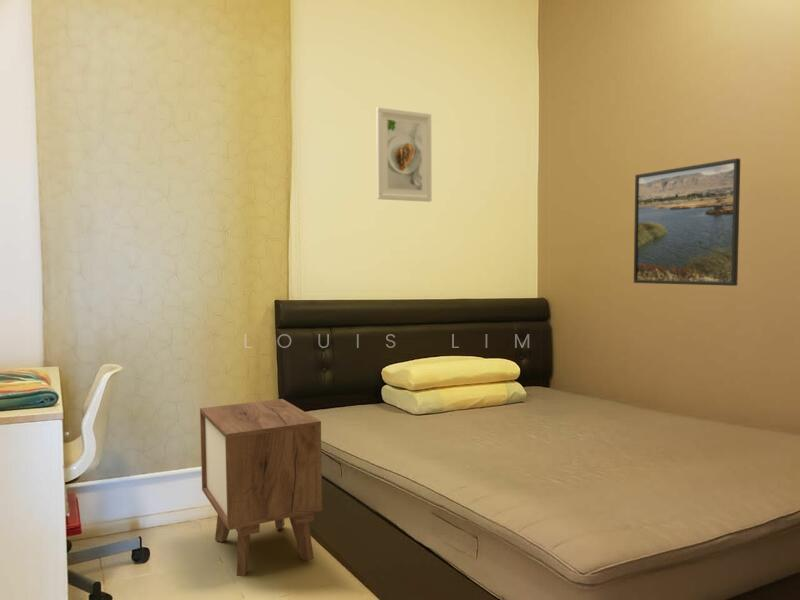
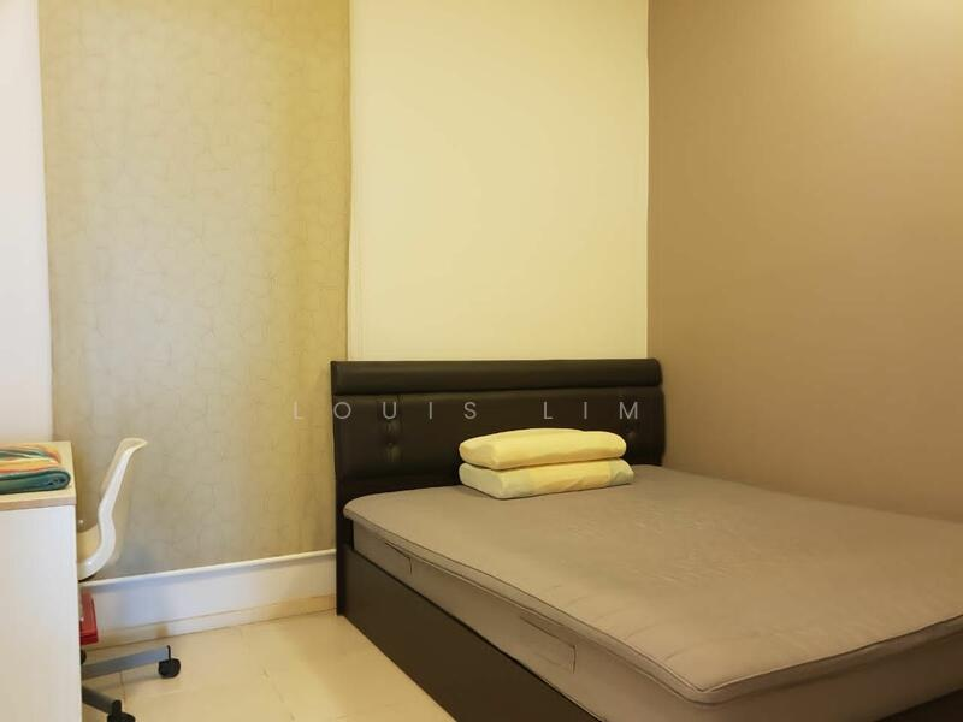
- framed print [633,157,741,287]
- nightstand [199,398,323,577]
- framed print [375,106,433,203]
